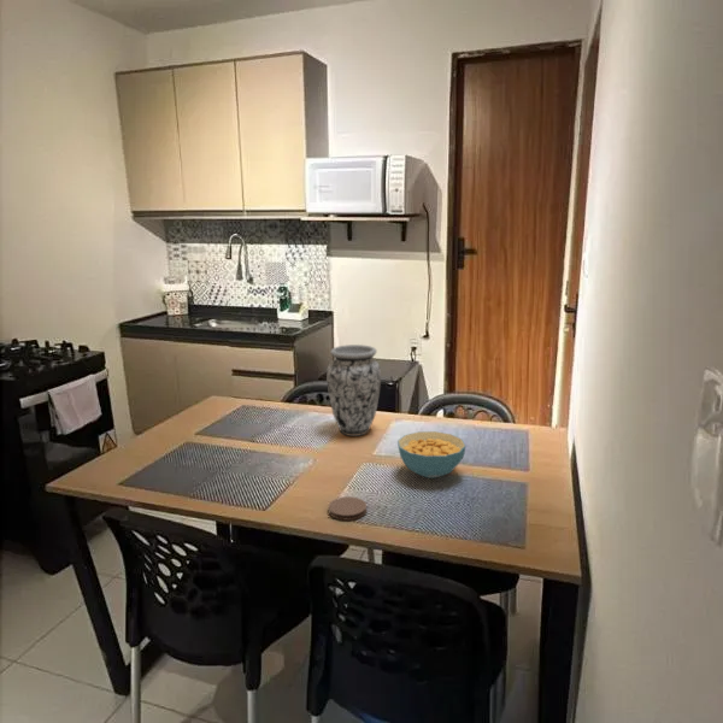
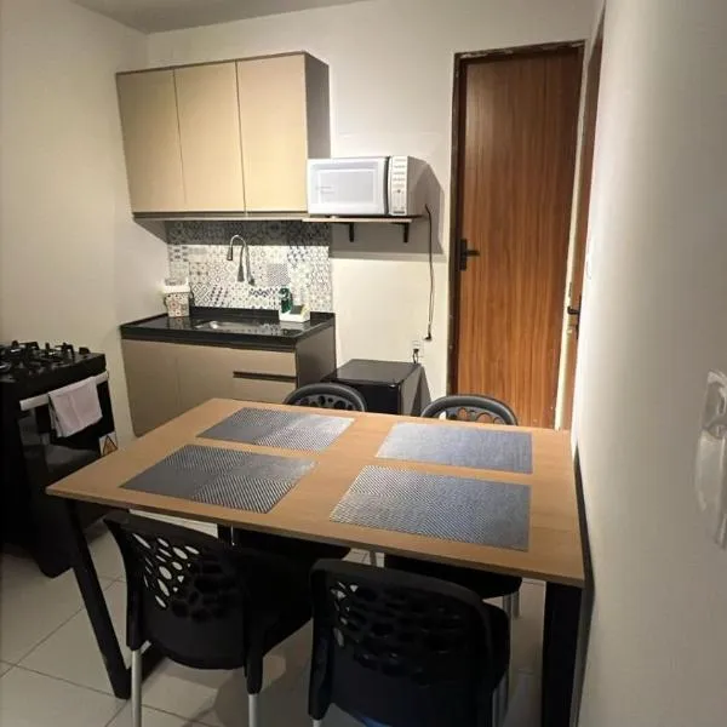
- cereal bowl [396,430,468,480]
- vase [325,343,382,437]
- coaster [328,495,368,522]
